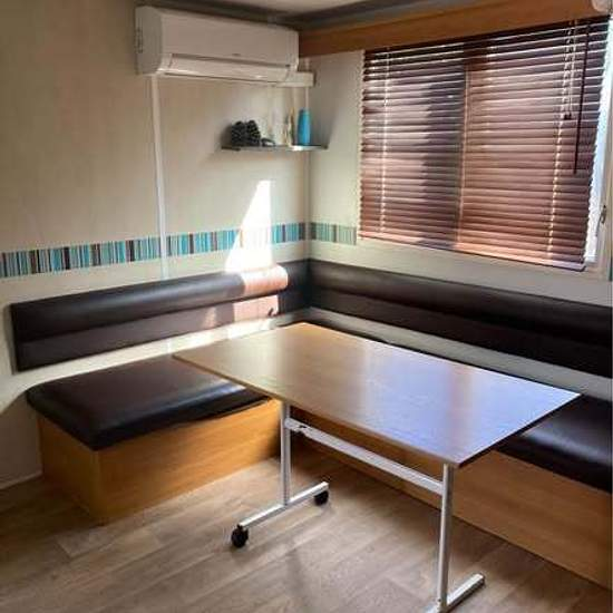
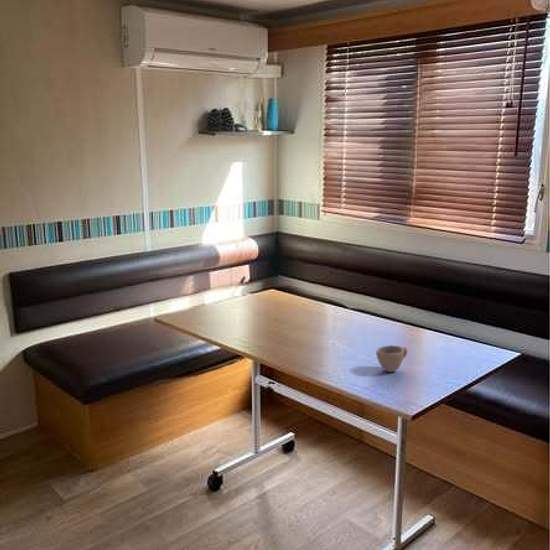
+ cup [375,344,408,373]
